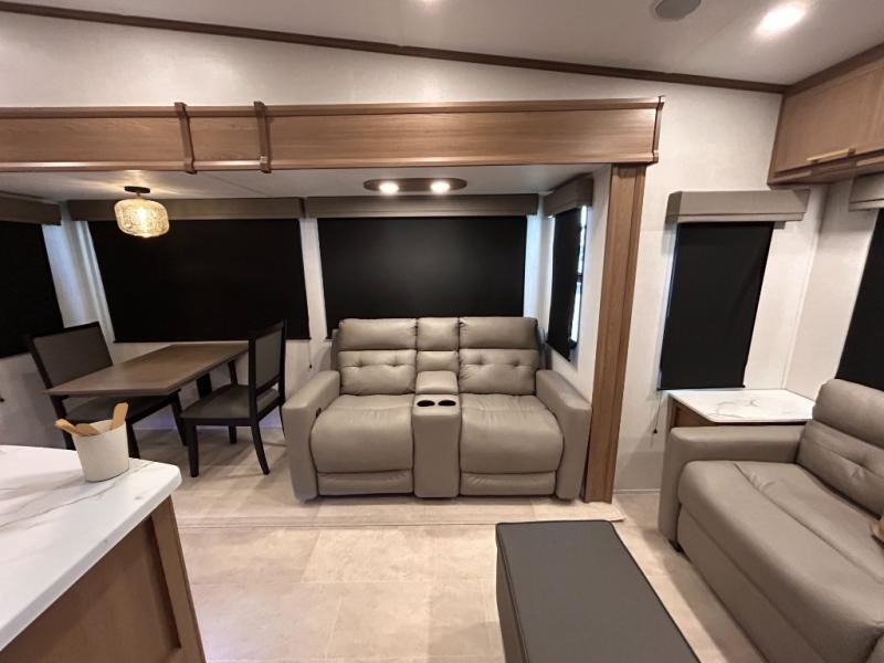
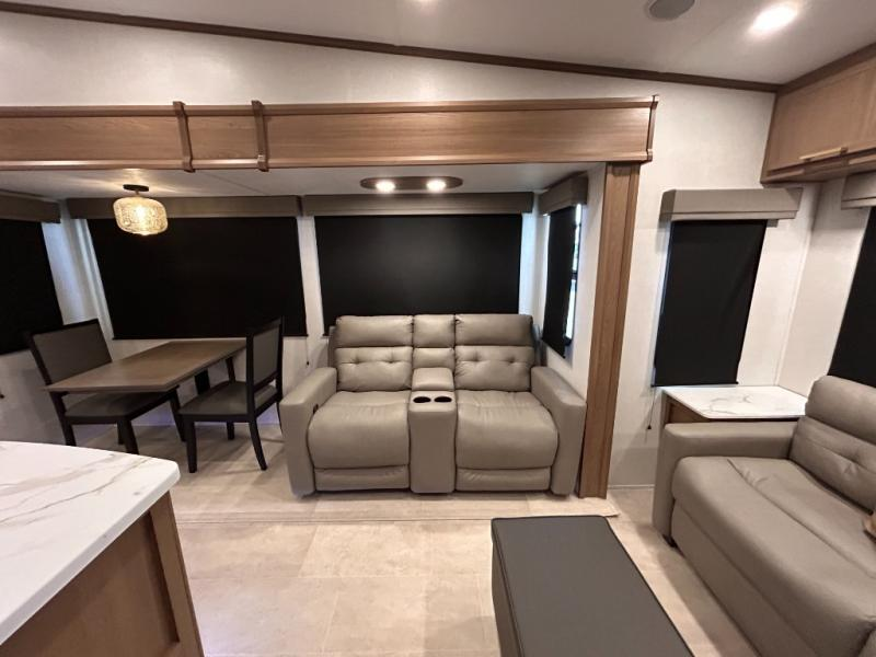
- utensil holder [53,402,130,483]
